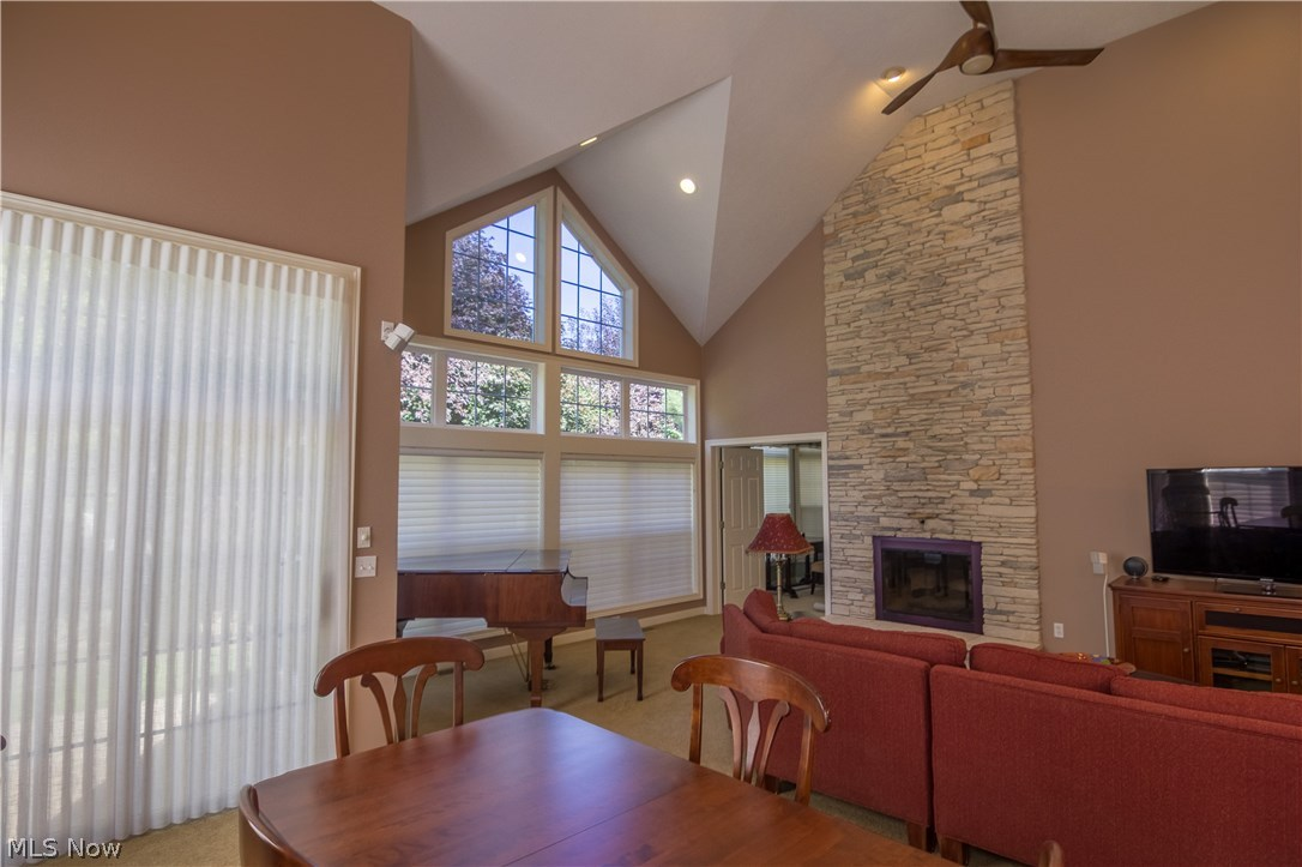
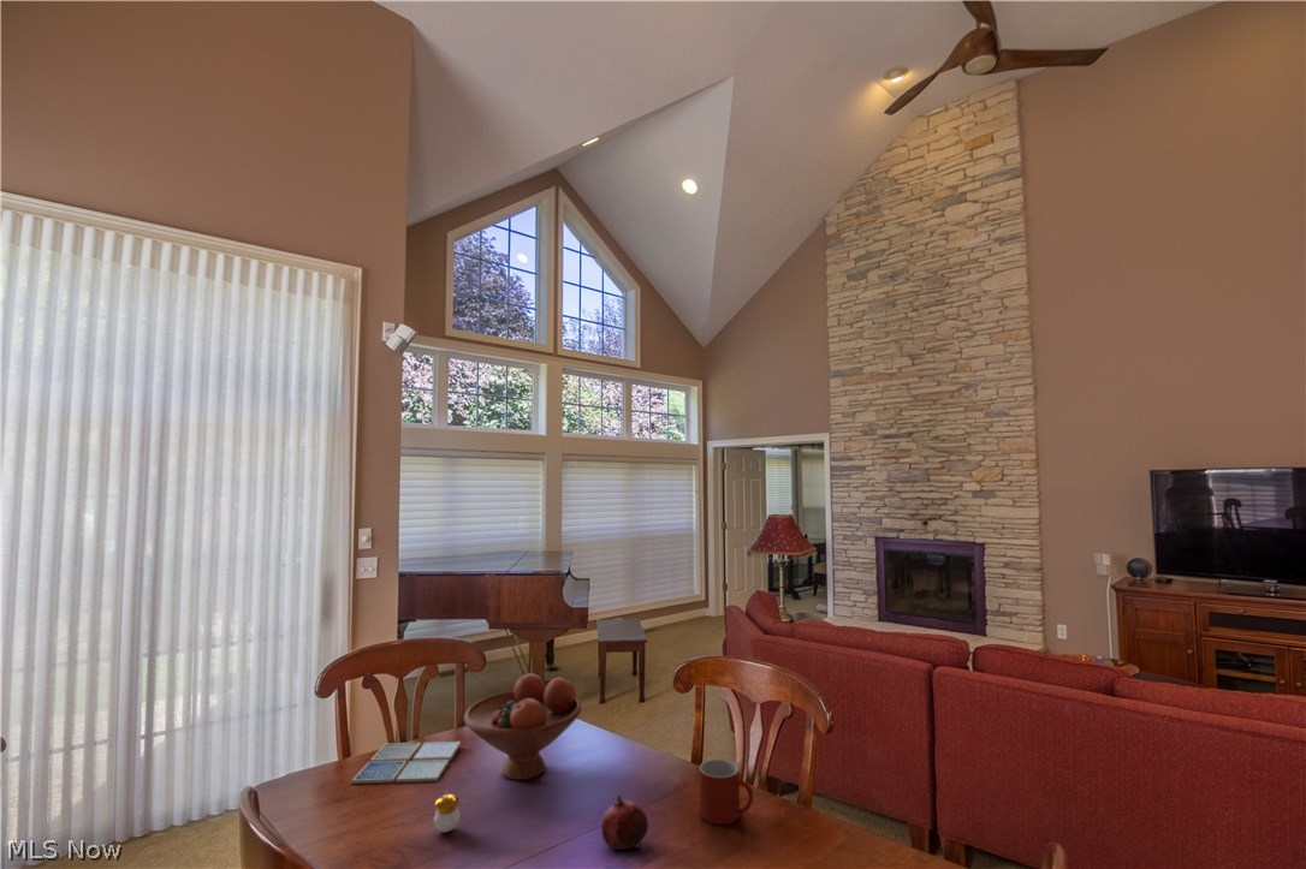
+ mug [697,758,754,826]
+ drink coaster [350,740,462,785]
+ fruit [600,794,649,851]
+ fruit bowl [463,672,583,781]
+ candle [433,791,461,834]
